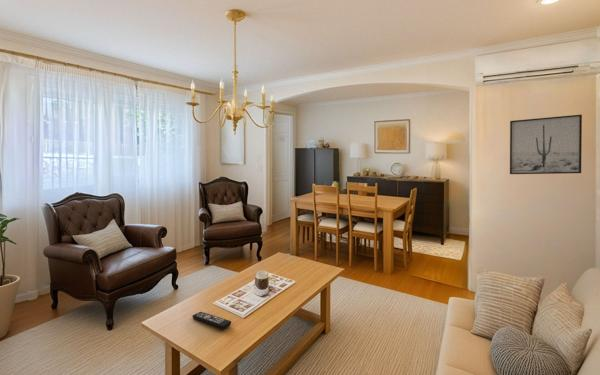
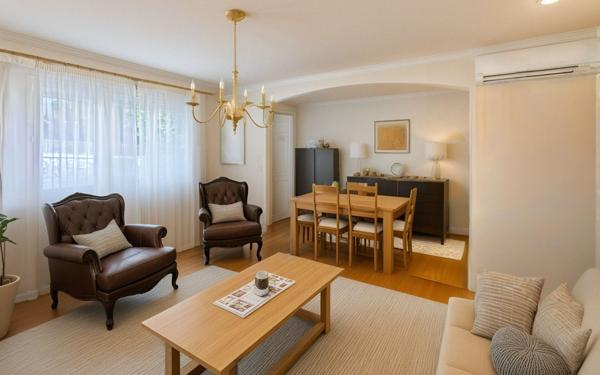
- remote control [191,311,232,330]
- wall art [509,114,583,175]
